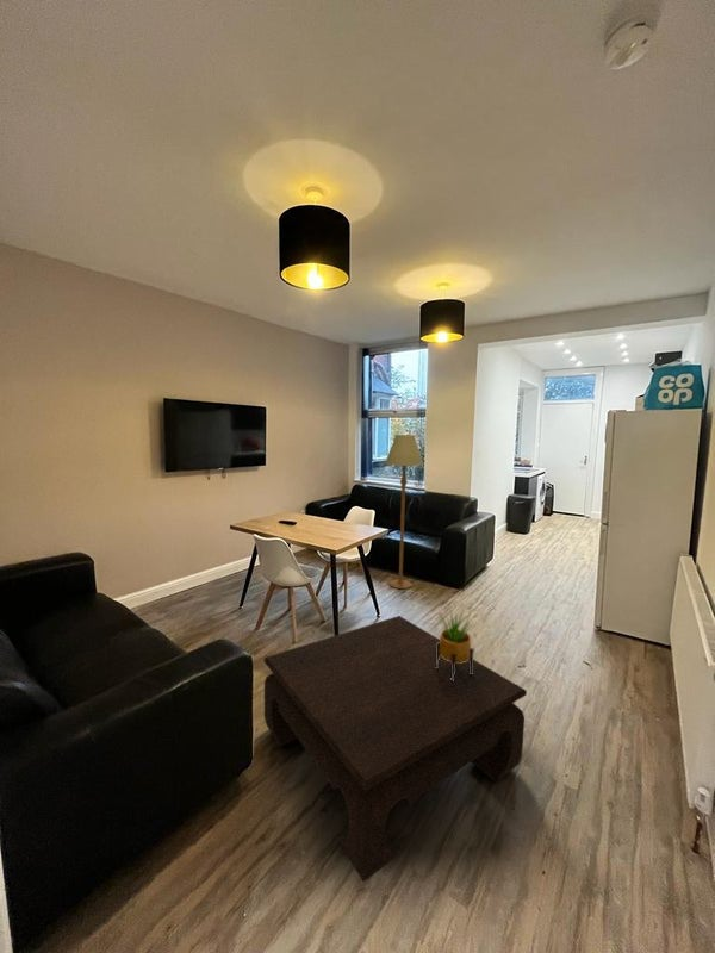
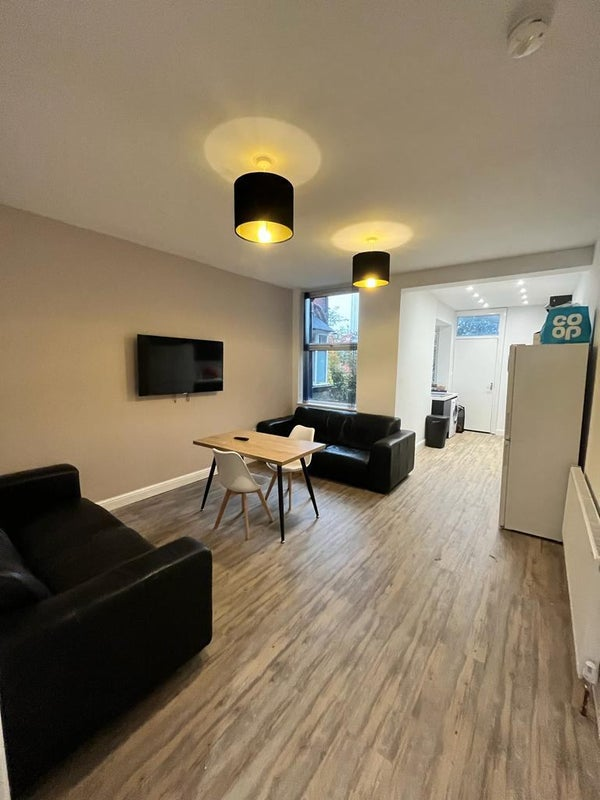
- coffee table [263,615,528,883]
- potted plant [435,608,475,681]
- floor lamp [385,434,424,590]
